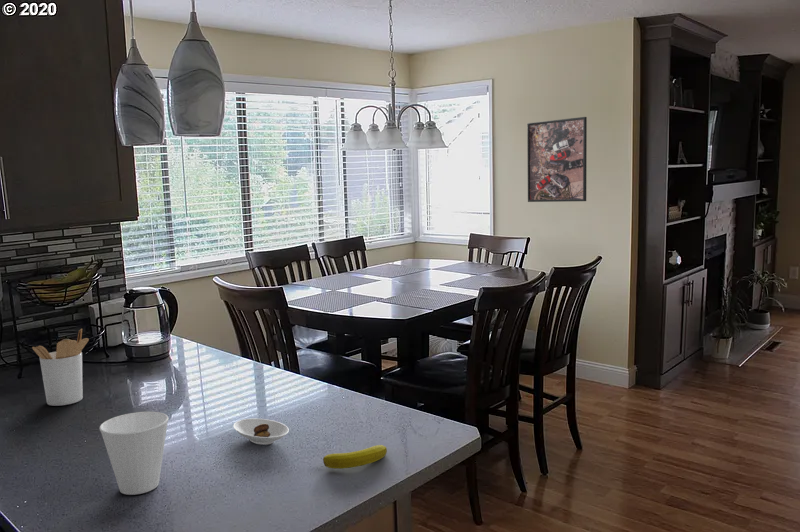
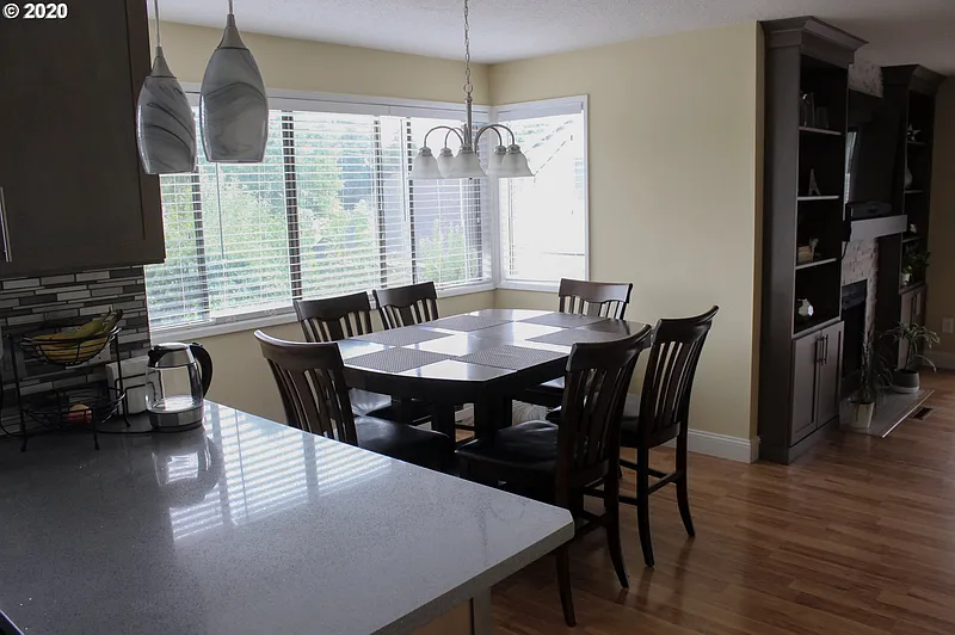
- utensil holder [31,328,90,407]
- banana [322,444,388,470]
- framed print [526,116,588,203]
- saucer [233,417,290,446]
- cup [98,411,170,496]
